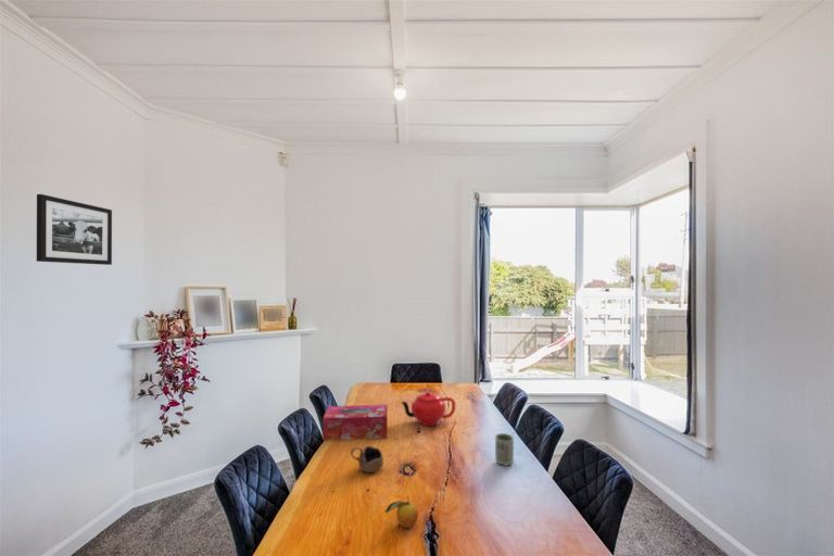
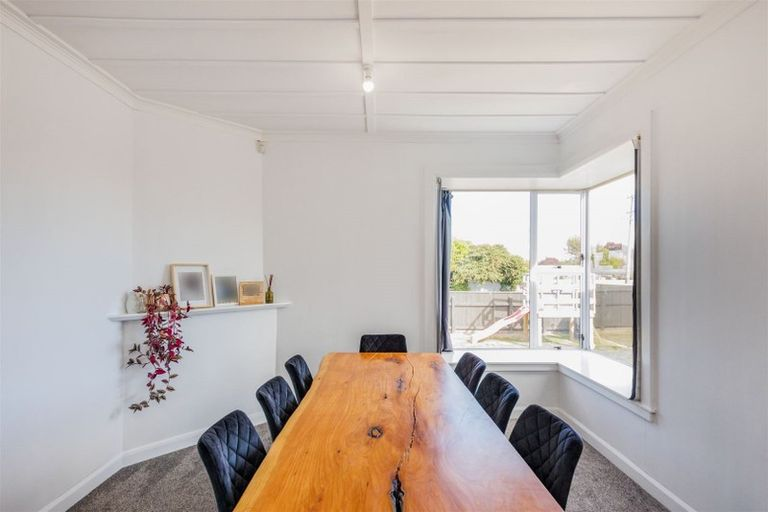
- tissue box [321,404,389,441]
- cup [350,445,384,473]
- fruit [383,495,419,529]
- cup [494,432,515,467]
- teapot [400,391,456,427]
- picture frame [36,193,113,266]
